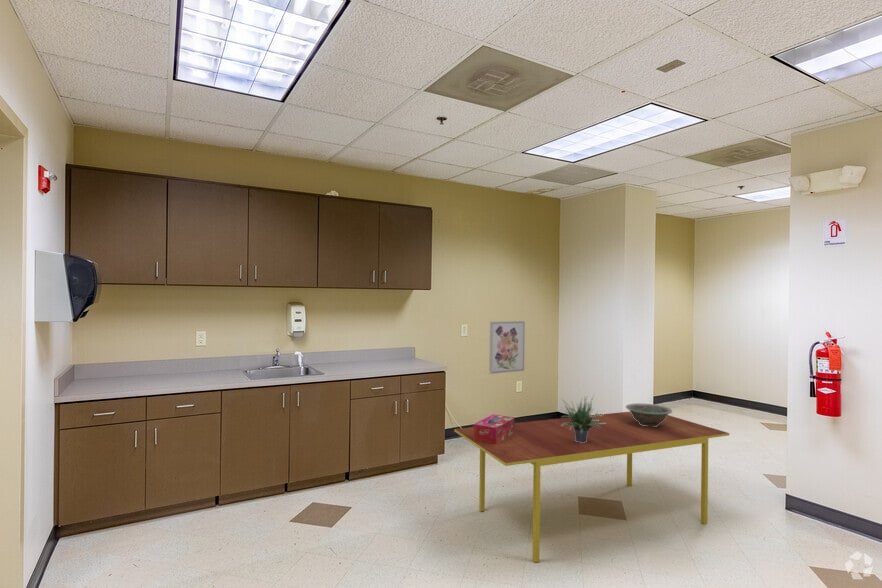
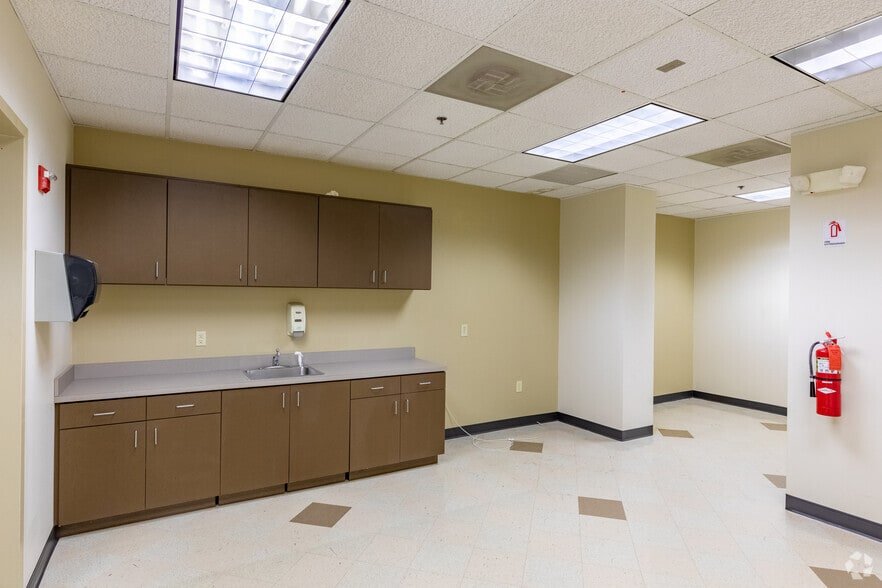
- potted plant [561,392,606,443]
- wall art [488,320,526,375]
- dining table [453,411,730,563]
- tissue box [472,414,515,444]
- decorative bowl [625,402,673,427]
